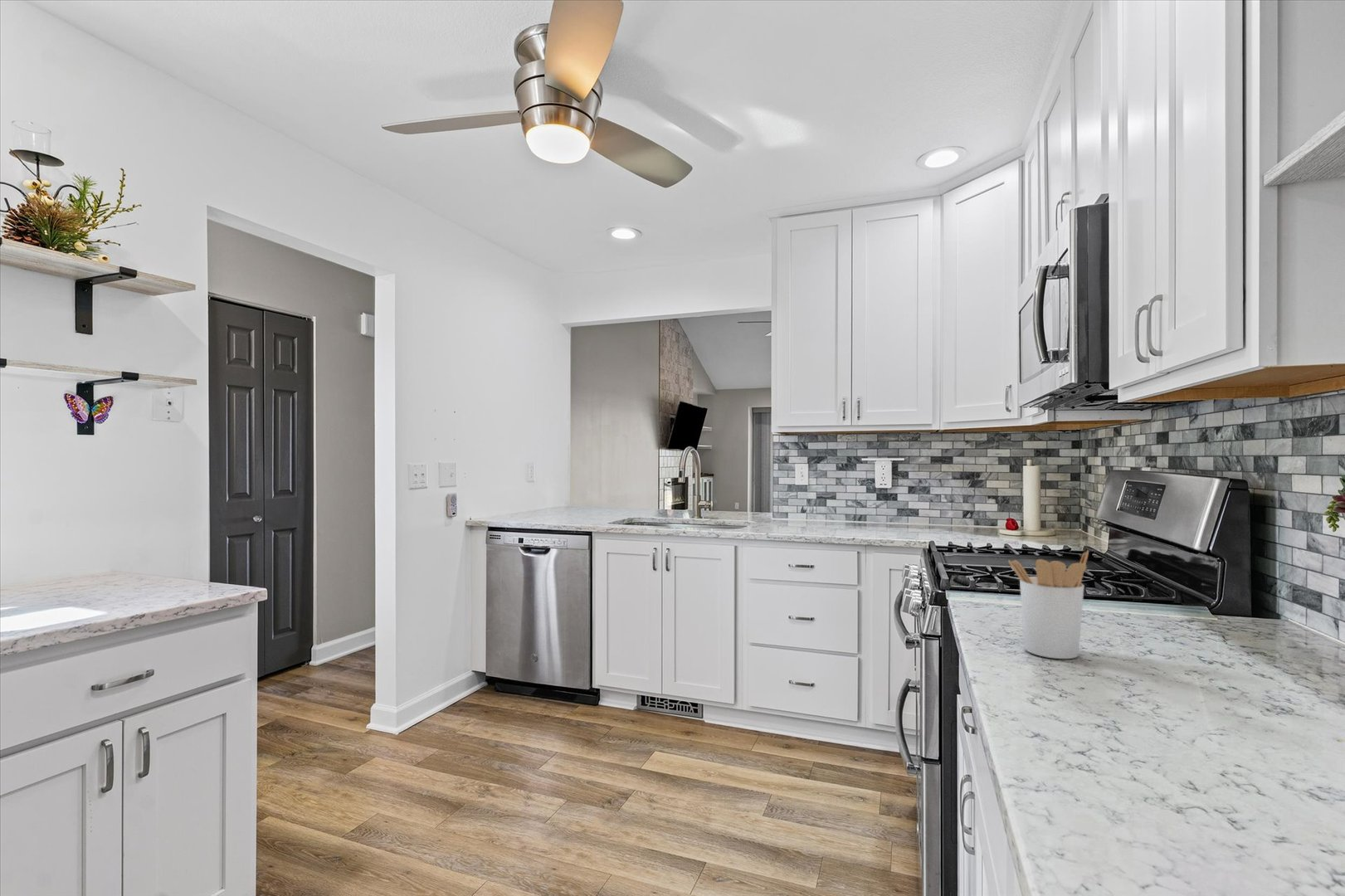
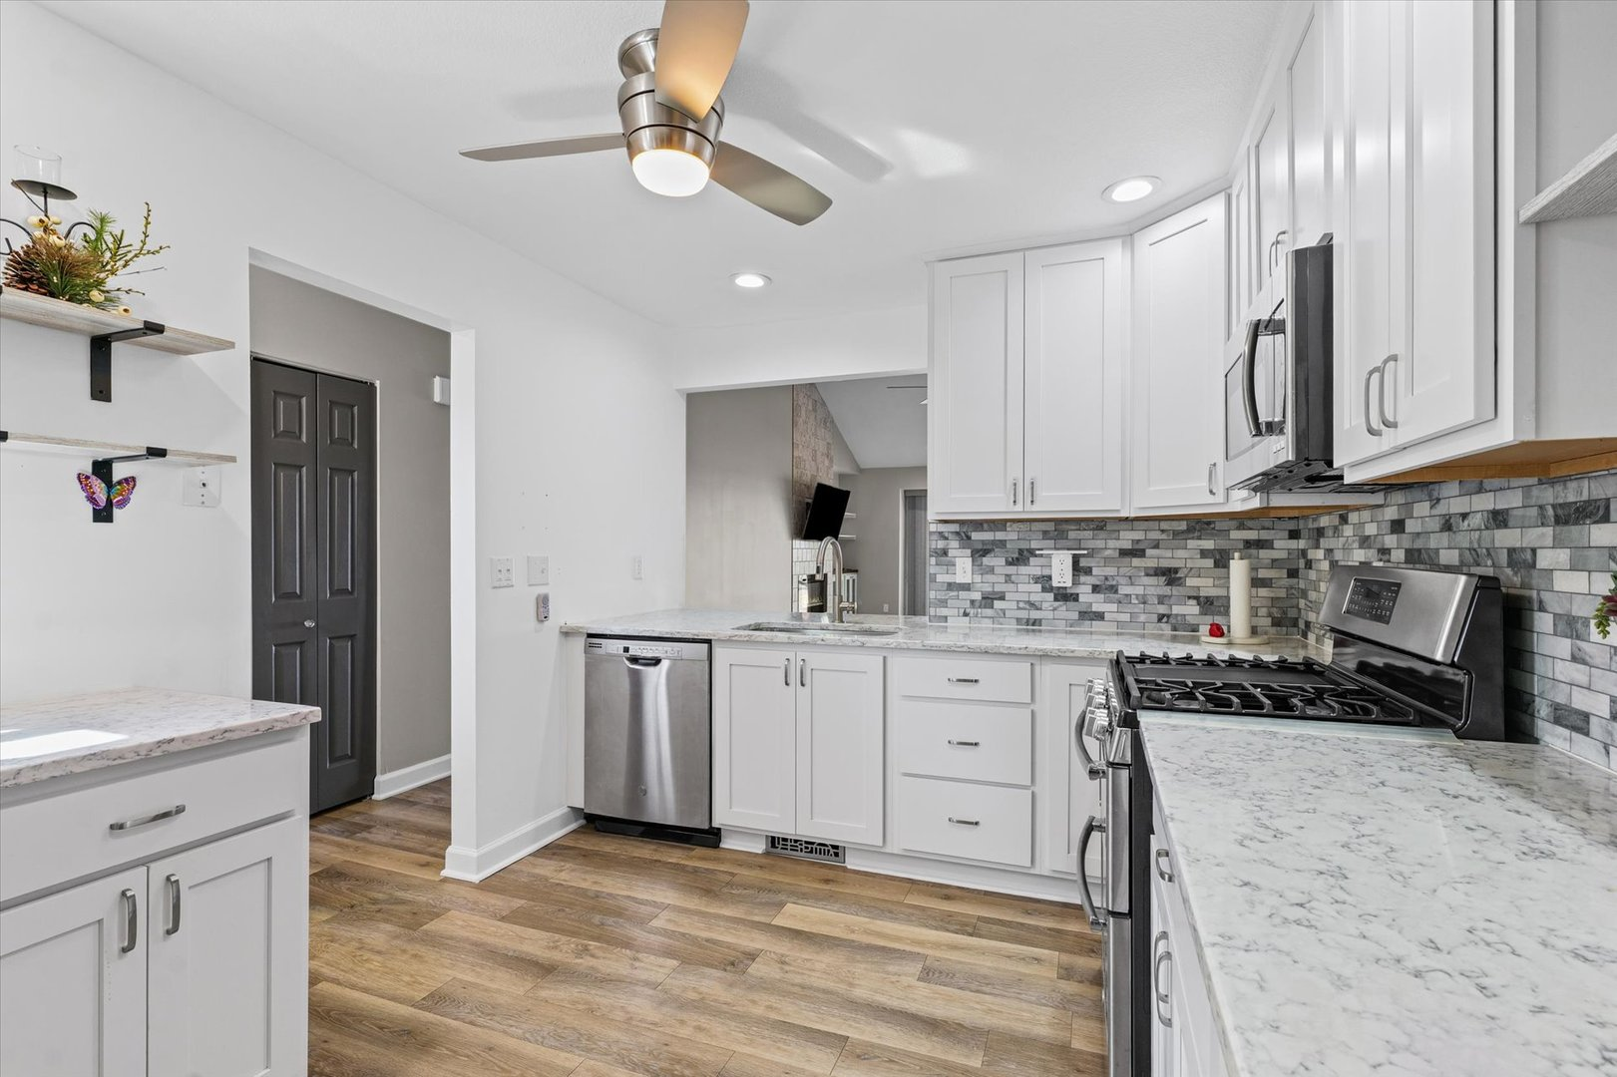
- utensil holder [1007,549,1089,660]
